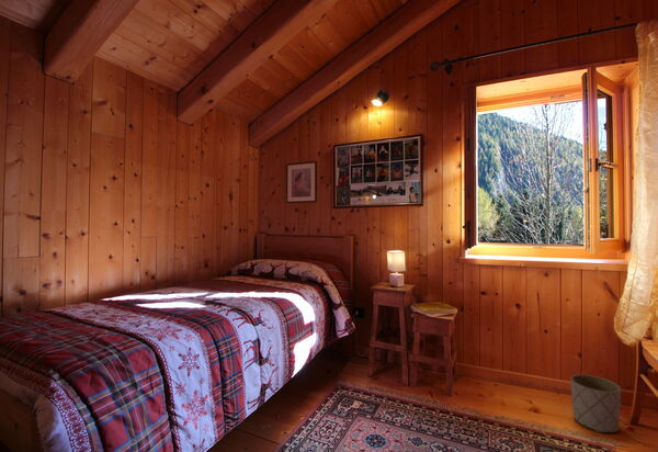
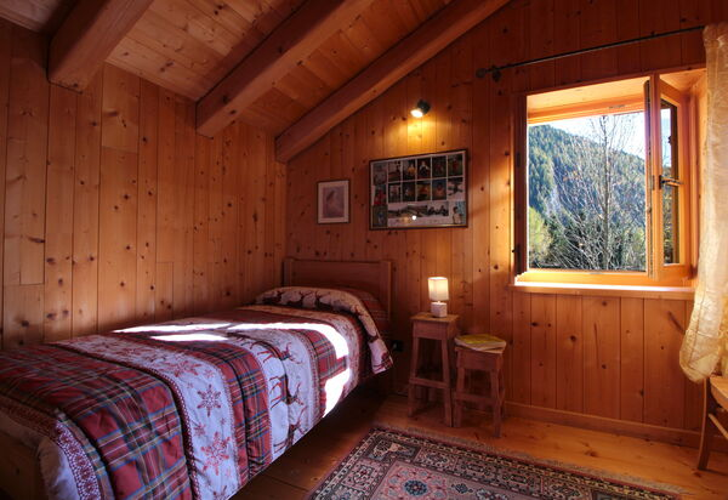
- planter [569,373,622,433]
